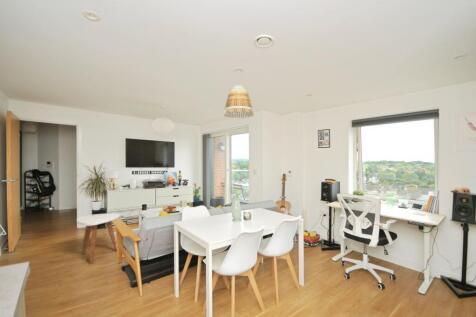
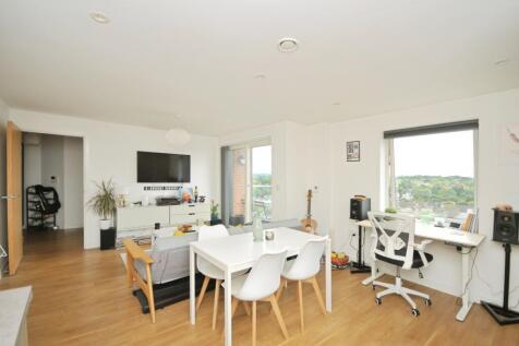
- lamp shade [222,84,255,119]
- side table [76,212,121,265]
